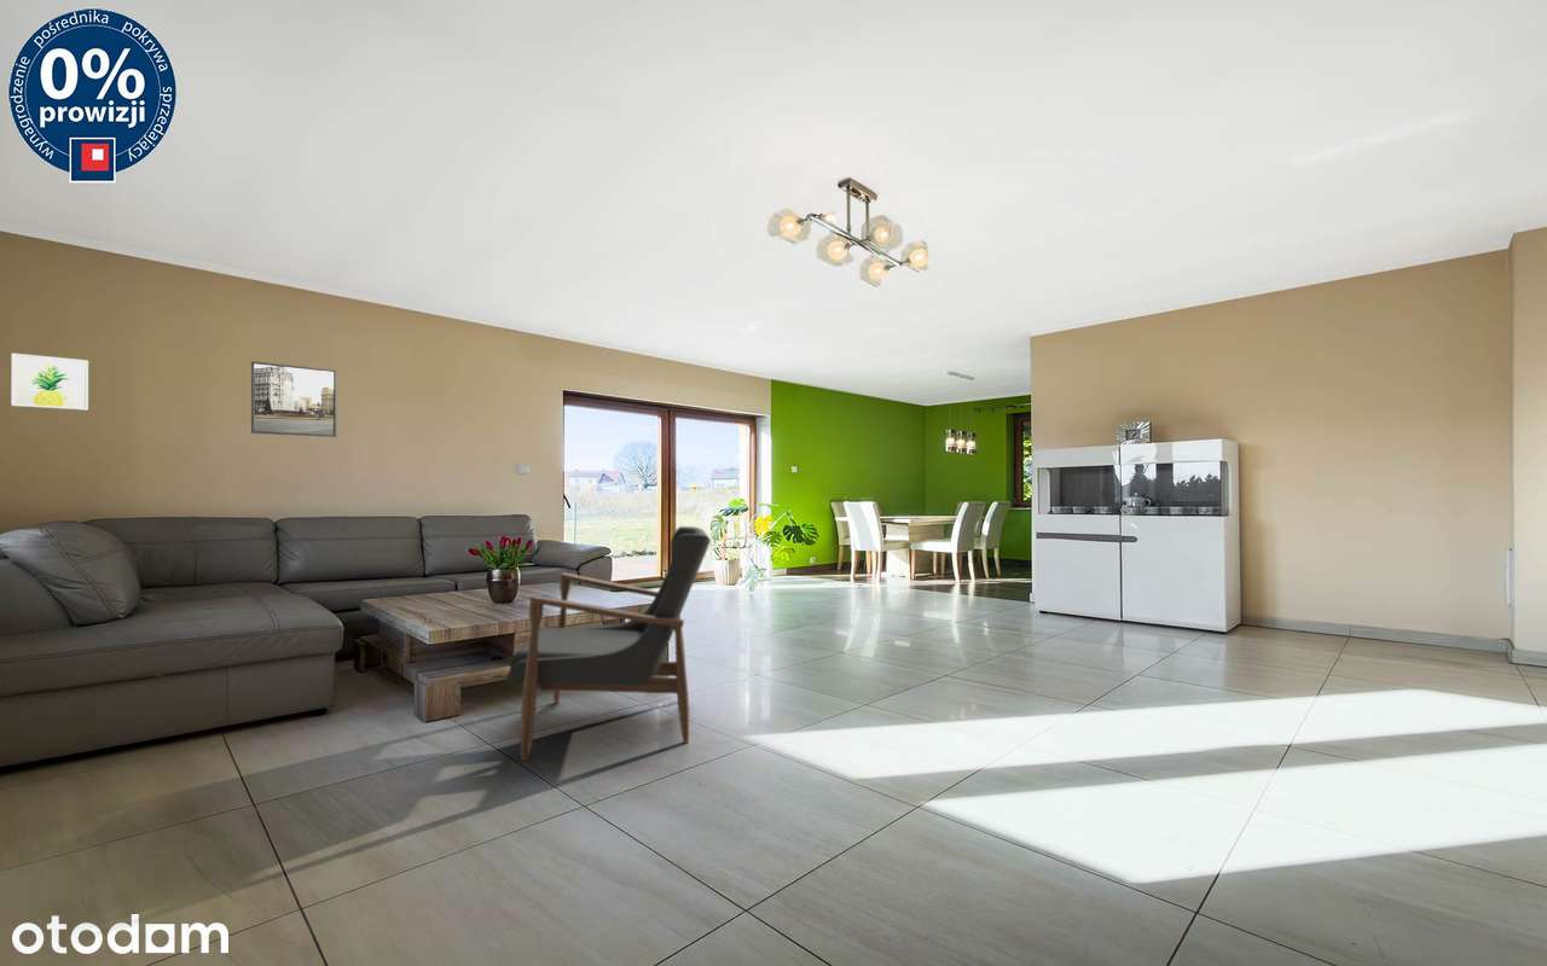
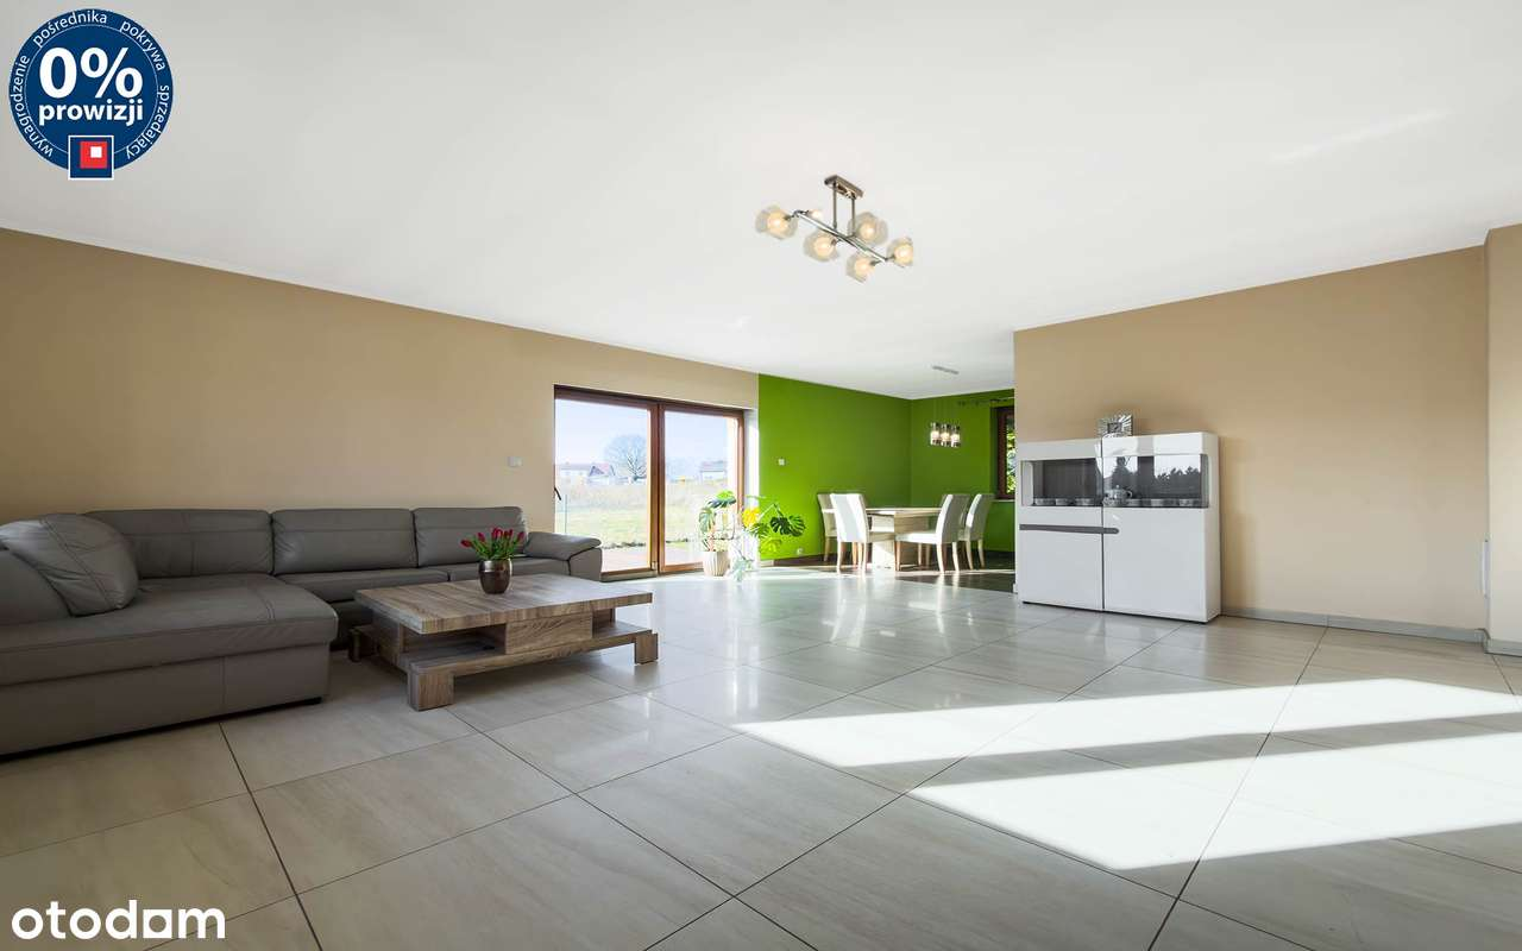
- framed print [250,360,337,438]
- wall art [11,353,89,411]
- armchair [505,525,712,762]
